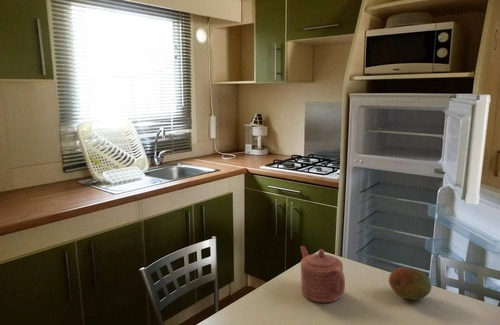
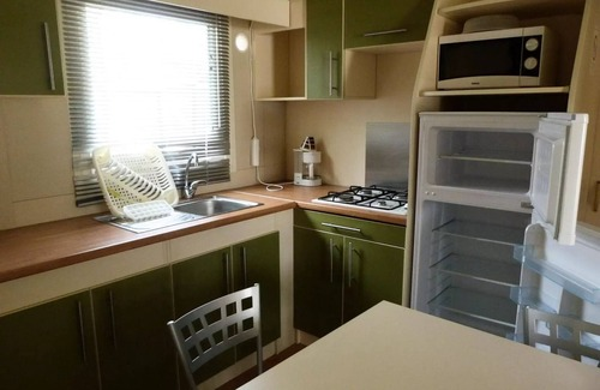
- fruit [388,266,433,301]
- teapot [300,245,346,303]
